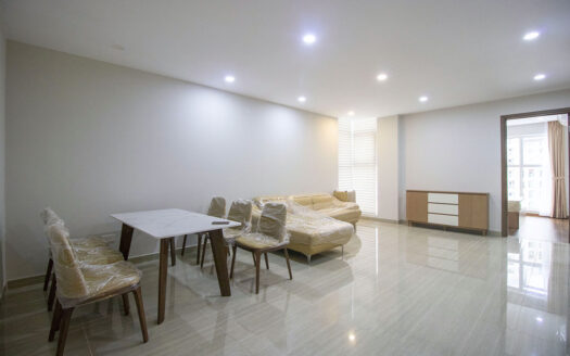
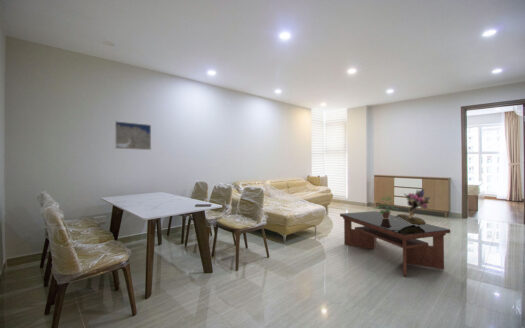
+ potted plant [372,194,400,219]
+ bouquet [394,188,431,226]
+ coffee table [339,210,451,277]
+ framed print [114,120,152,151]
